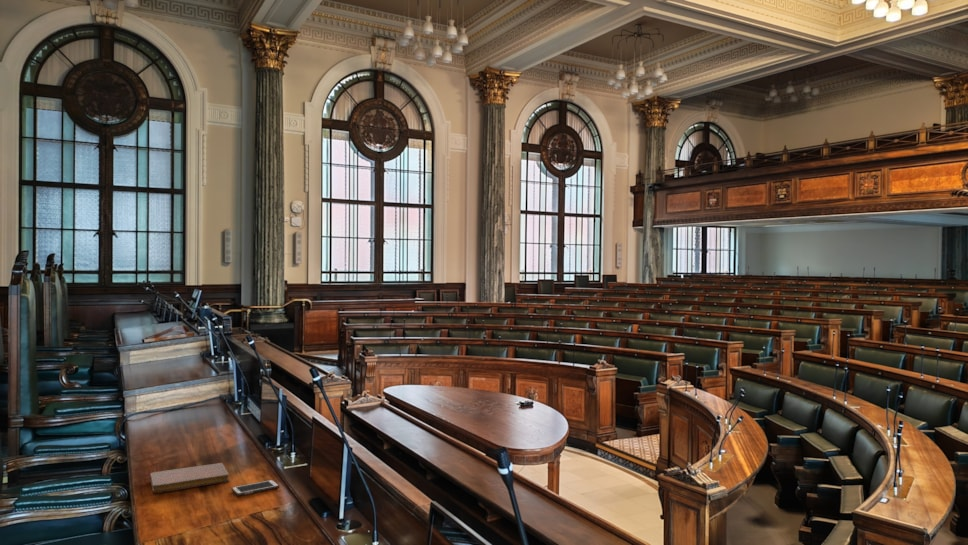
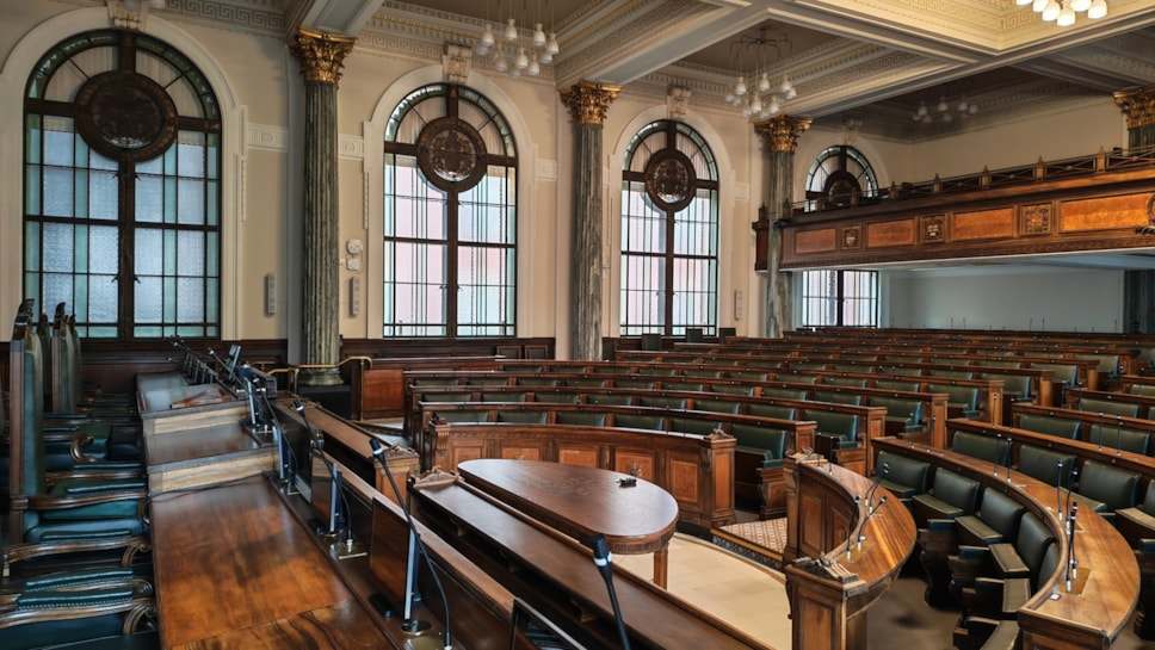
- notebook [149,462,230,494]
- cell phone [231,479,280,497]
